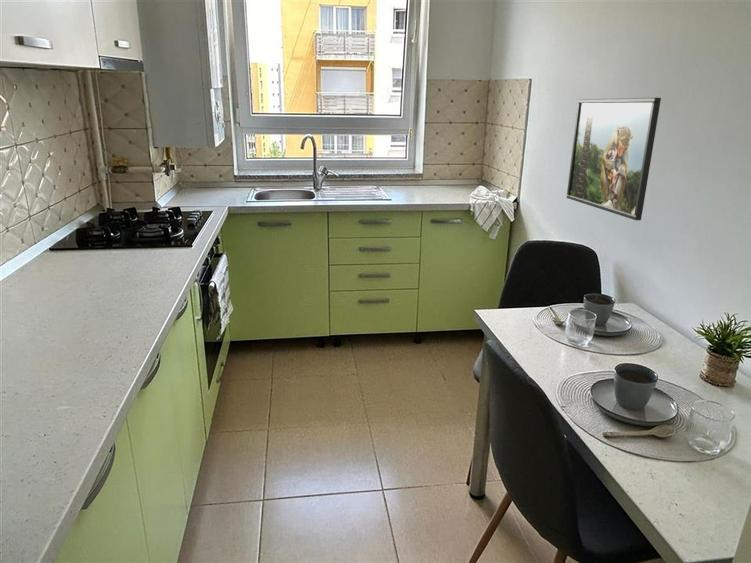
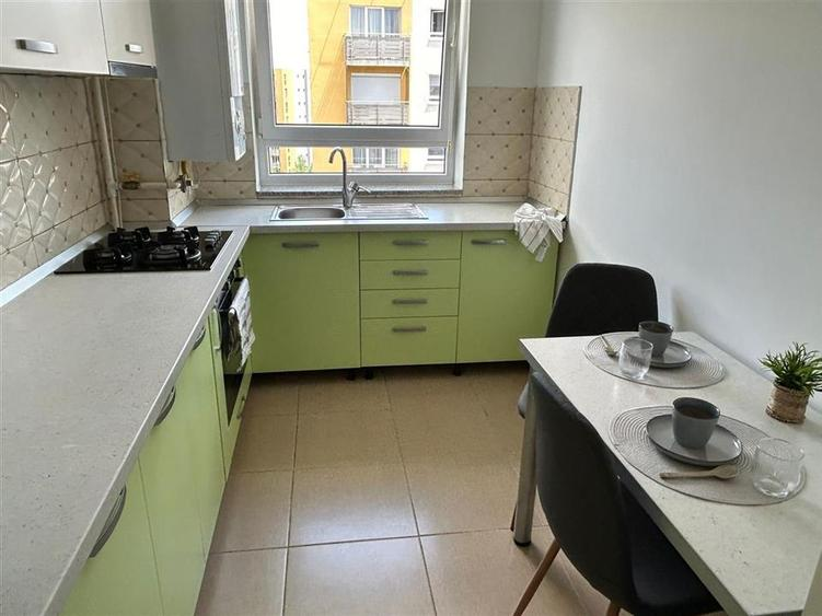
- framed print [566,97,662,221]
